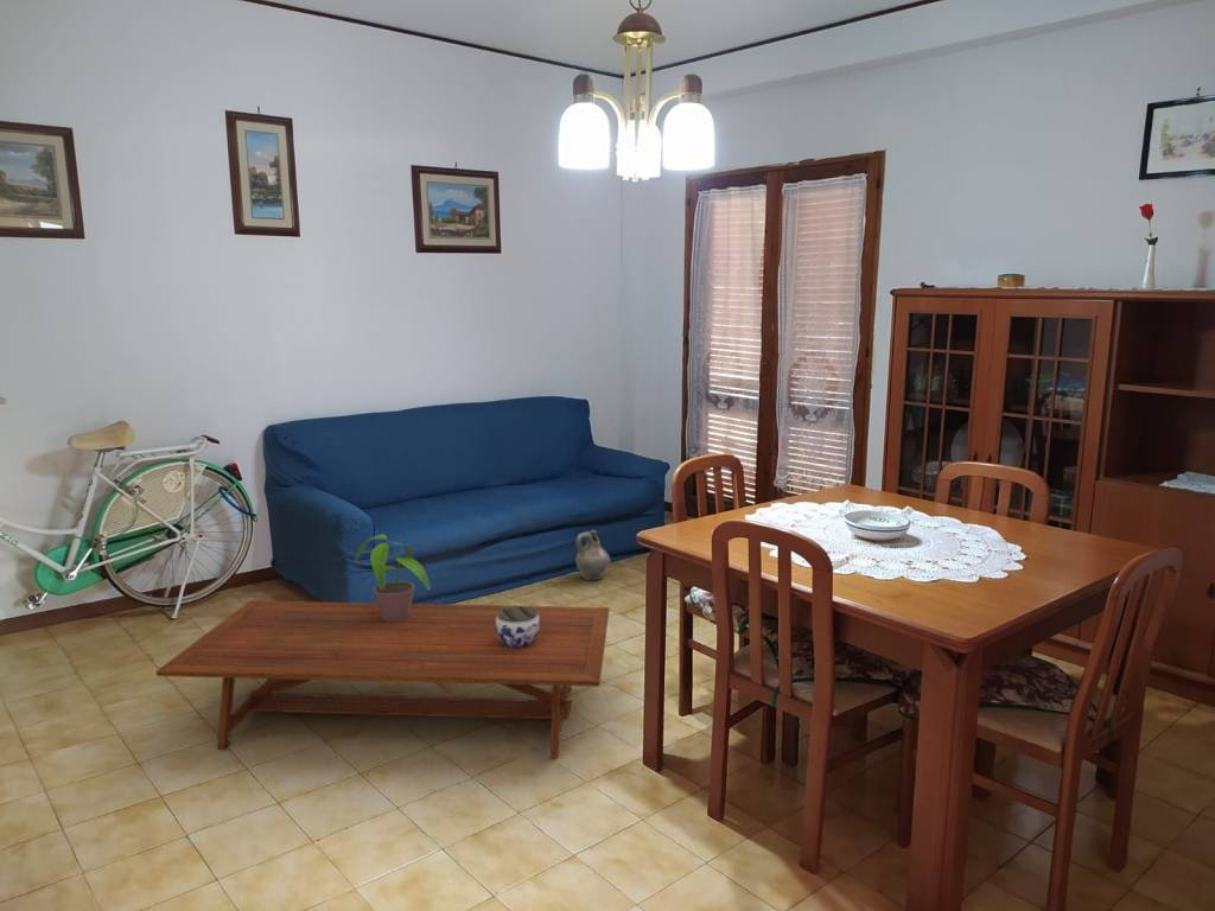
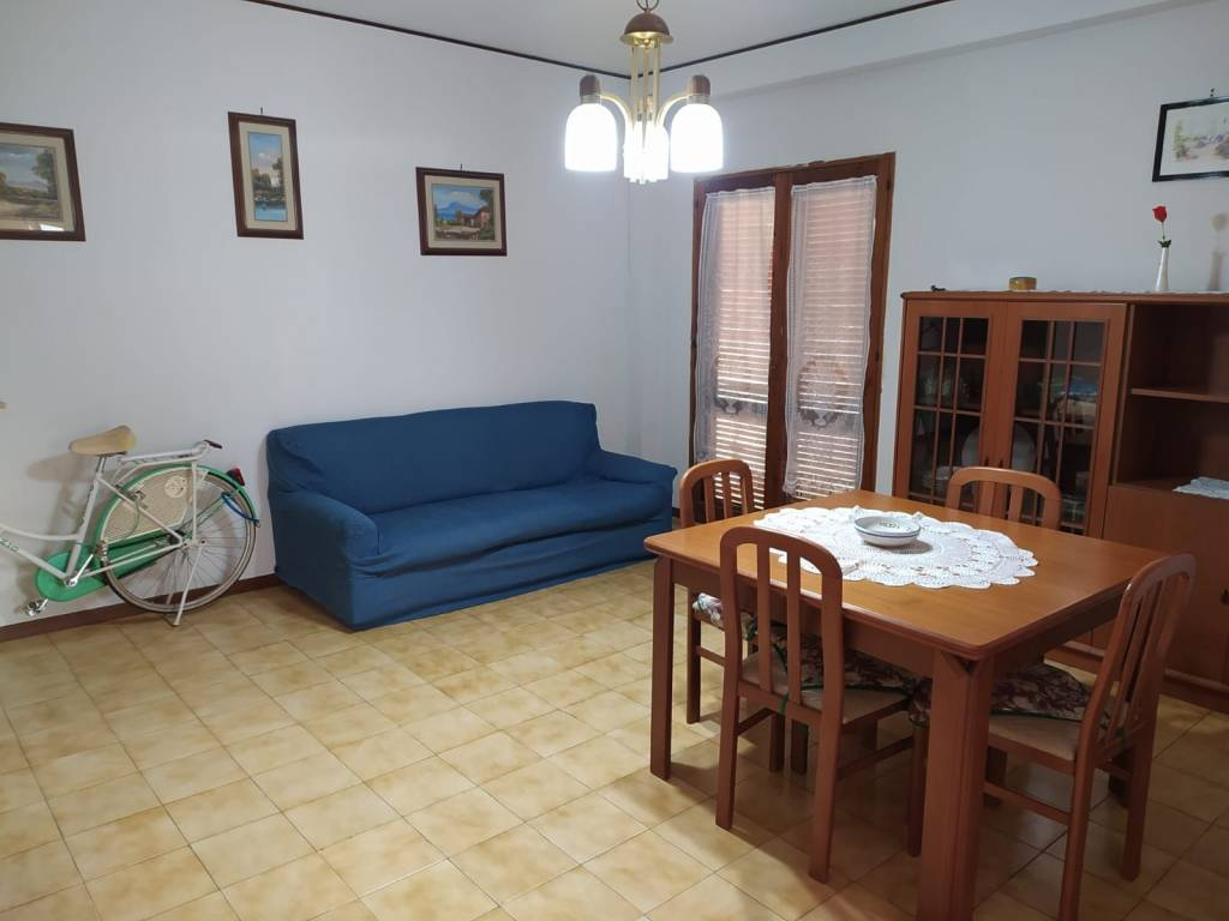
- ceramic jug [574,529,611,581]
- coffee table [155,599,610,759]
- jar [496,605,540,648]
- potted plant [352,533,432,622]
